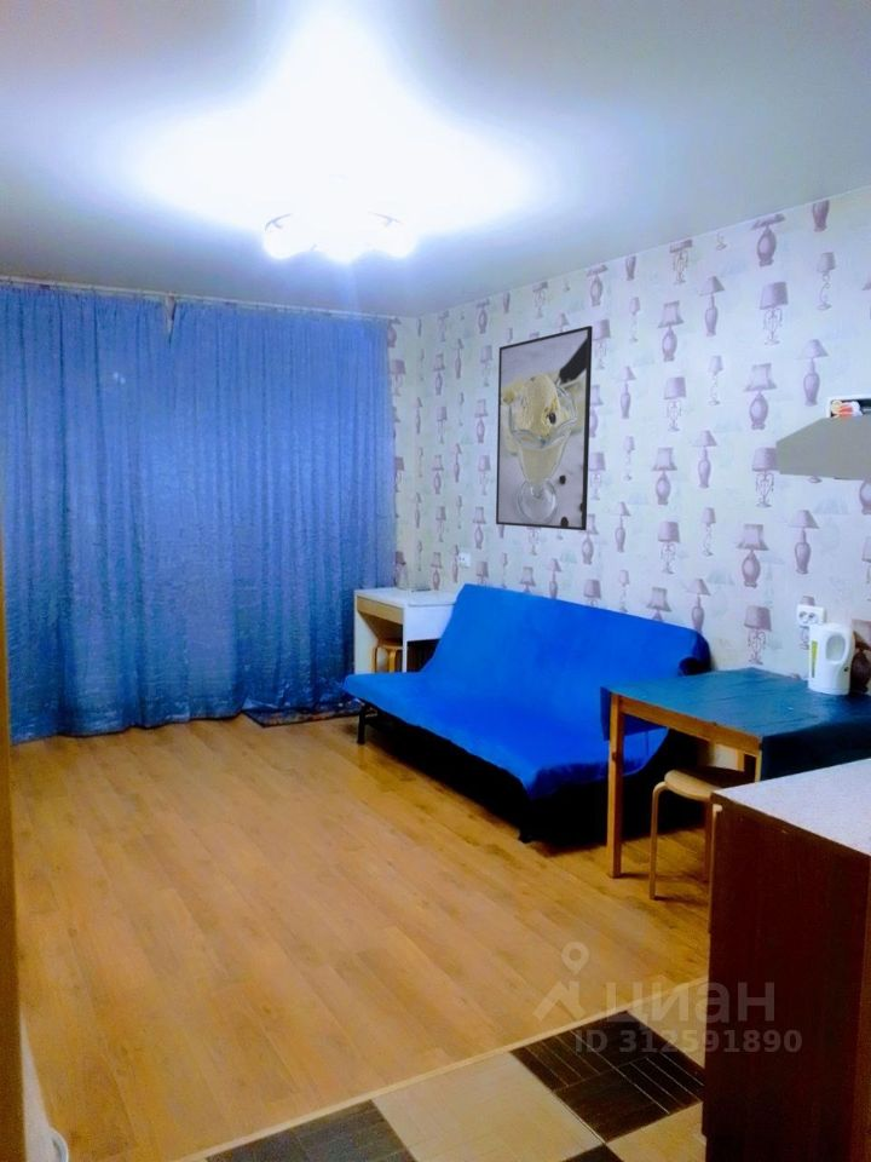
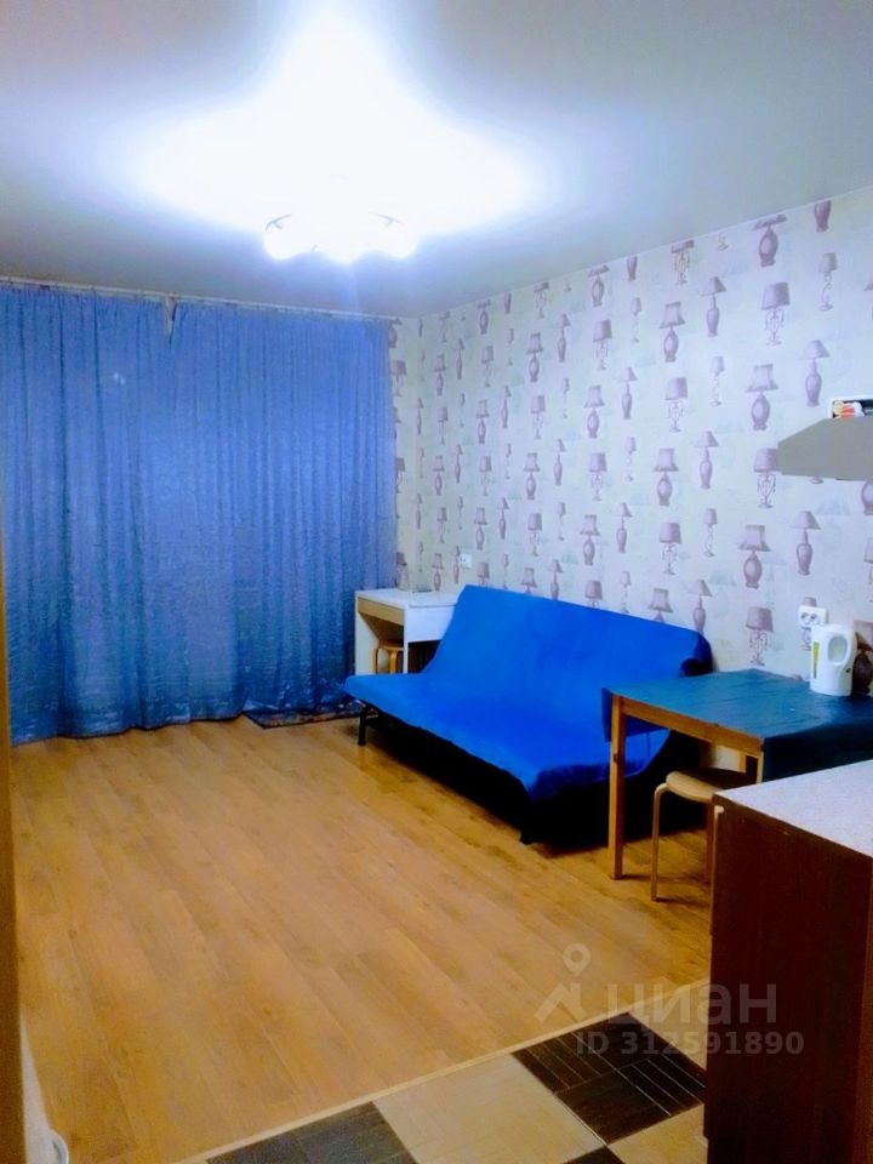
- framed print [495,324,594,531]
